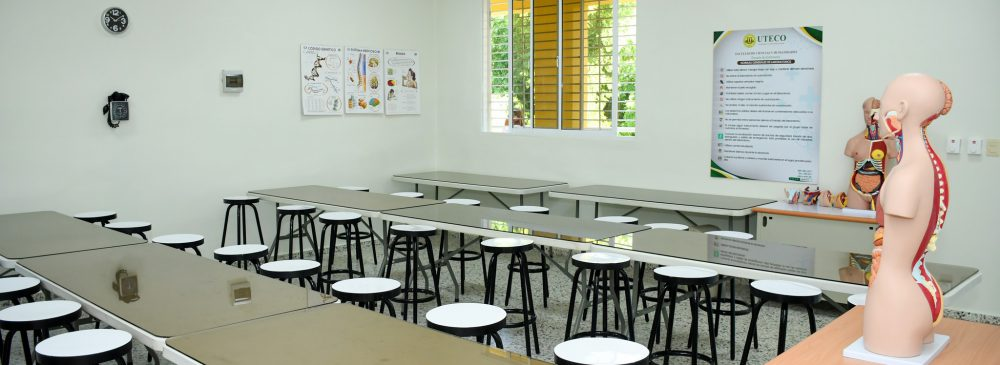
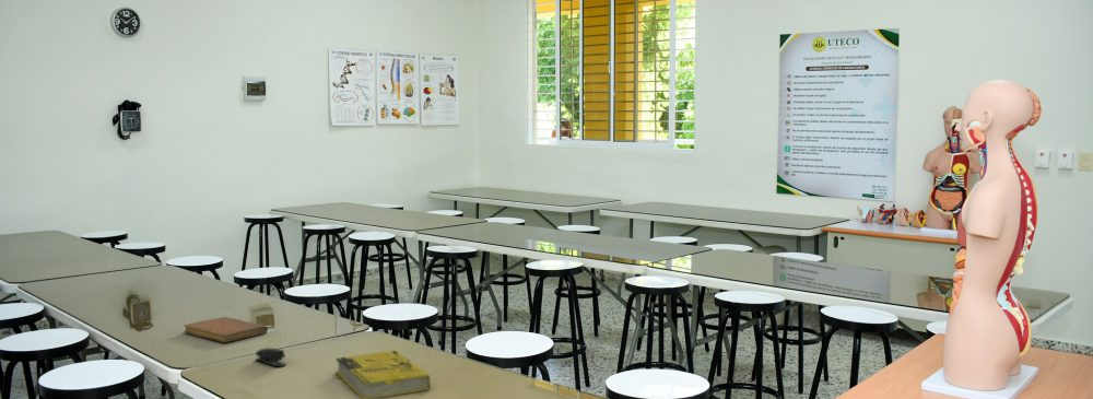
+ book [334,350,432,399]
+ stapler [255,347,286,367]
+ notebook [183,316,269,343]
